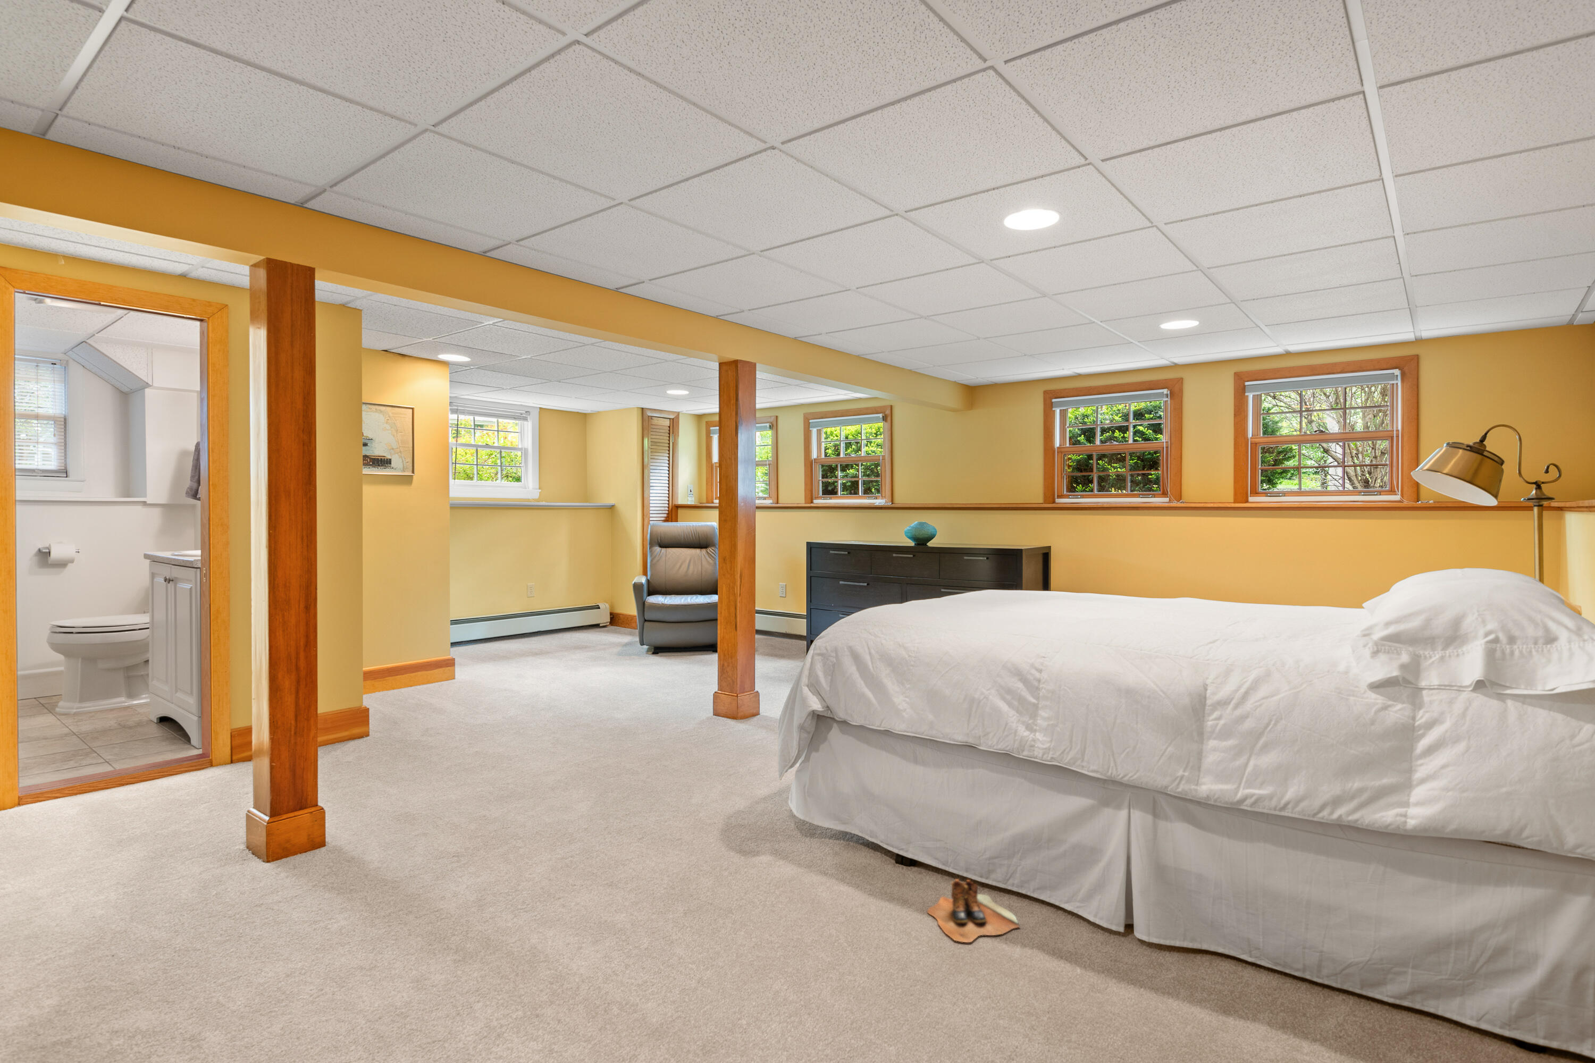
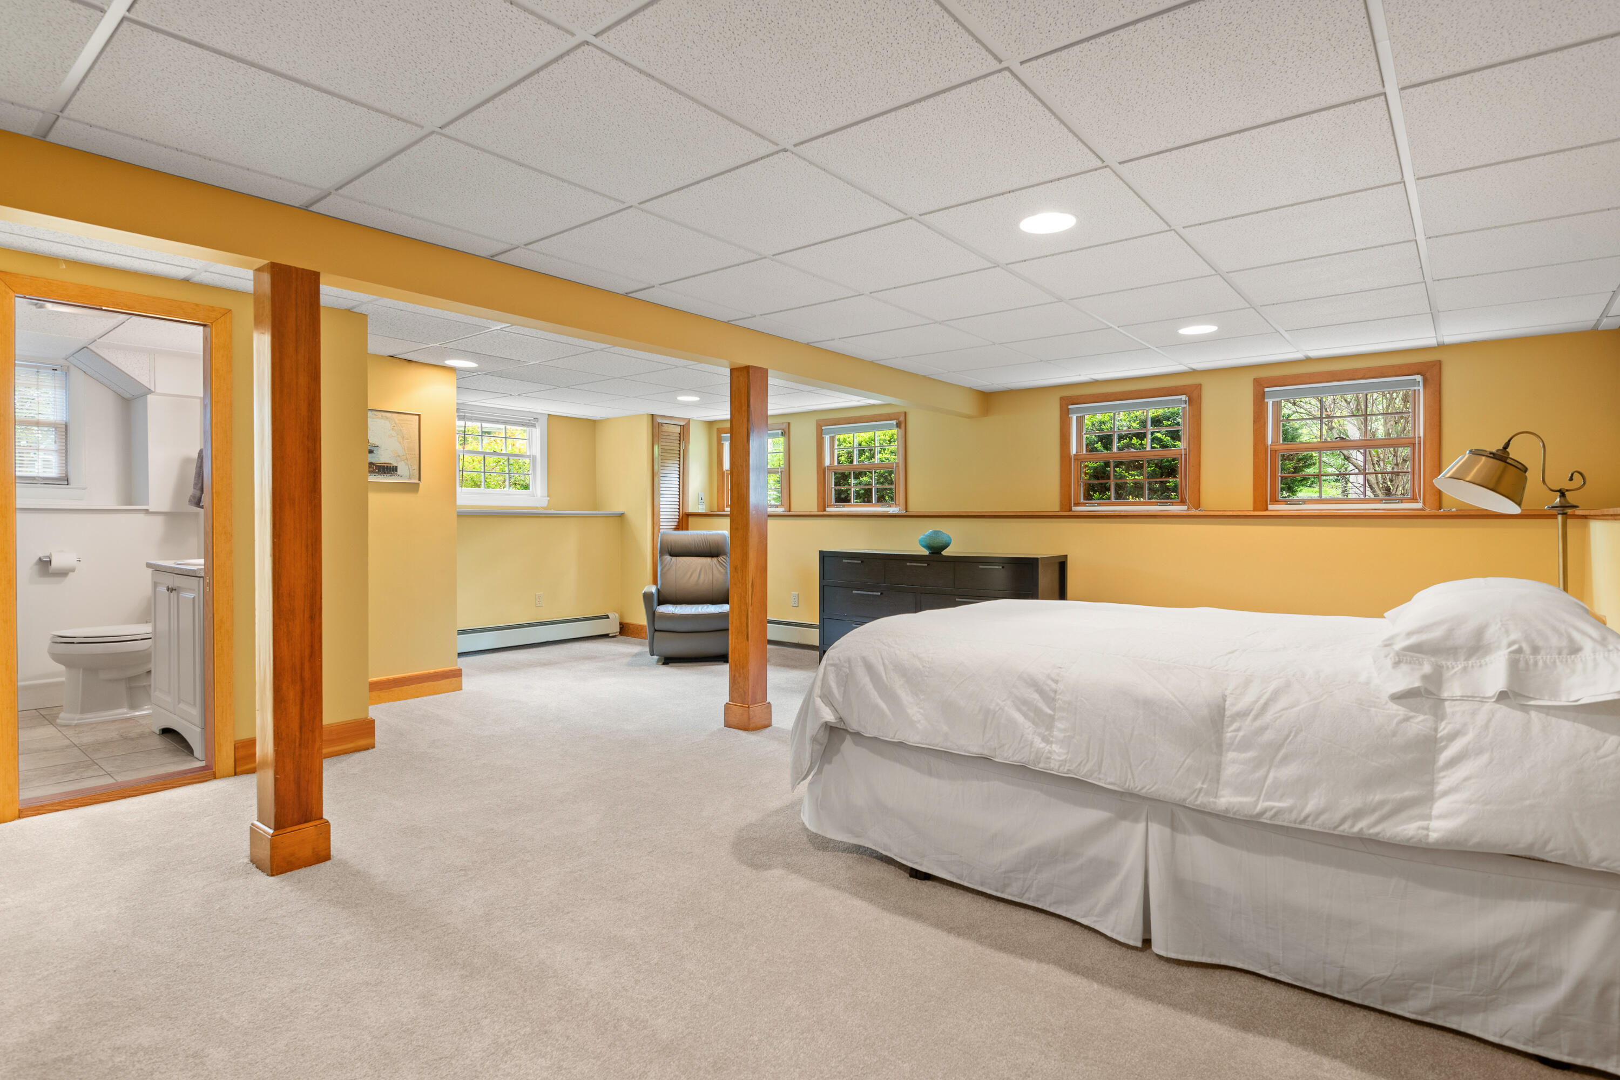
- boots [927,879,1021,943]
